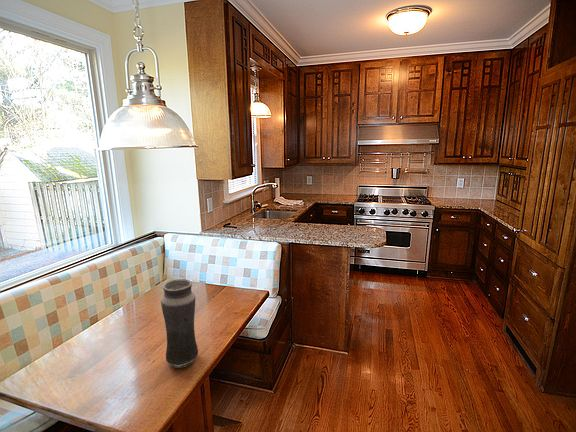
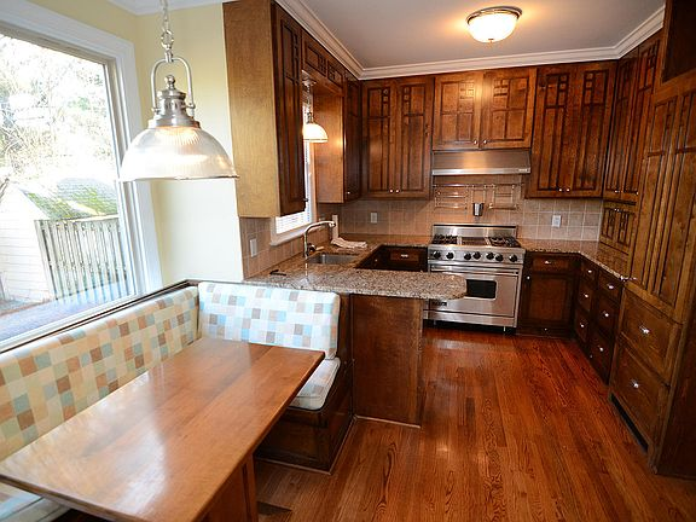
- vase [160,278,199,369]
